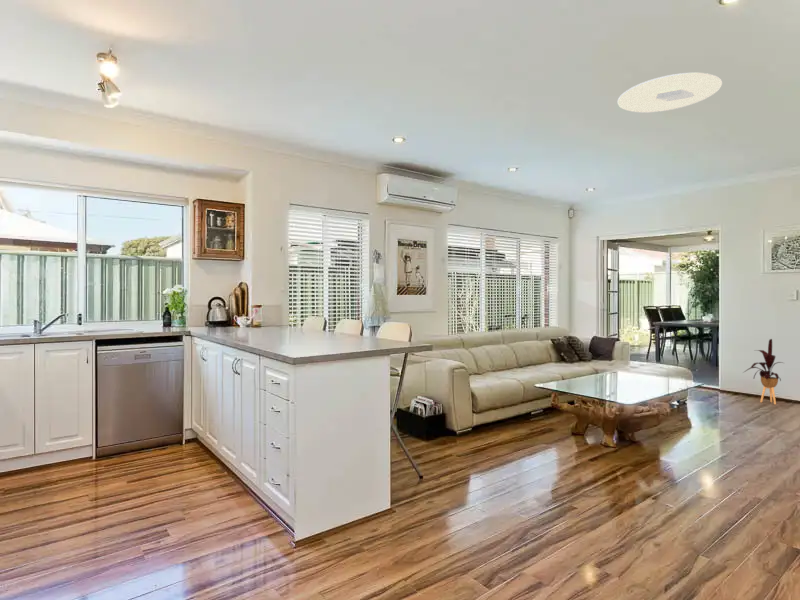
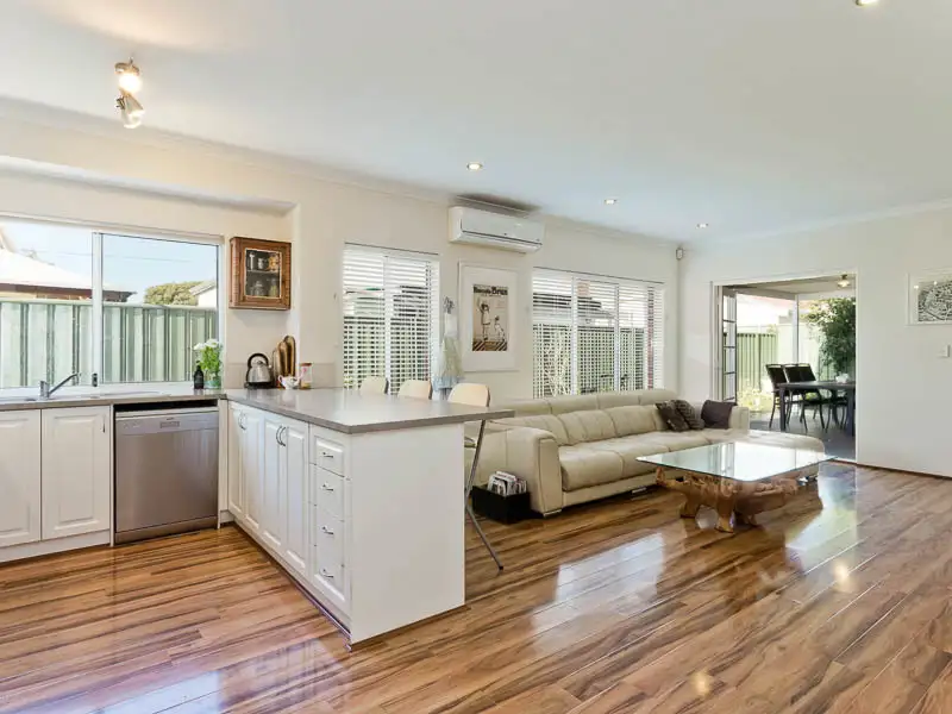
- ceiling light [617,72,723,113]
- house plant [743,338,784,405]
